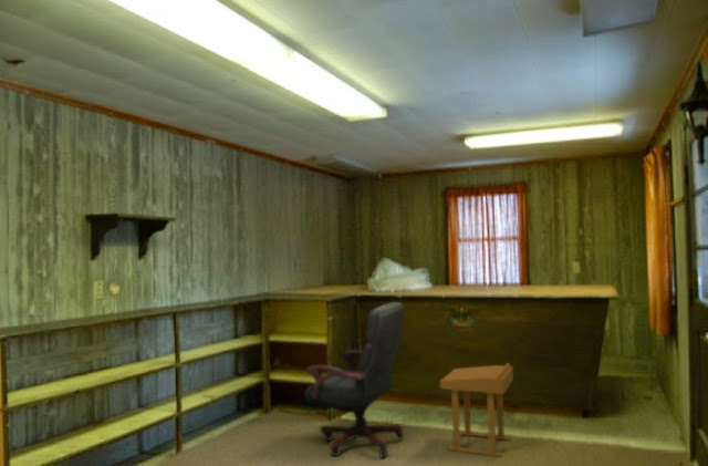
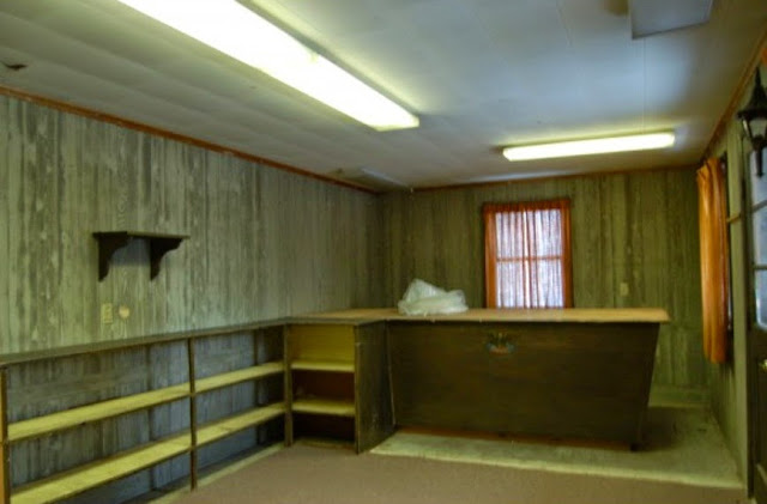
- office chair [303,301,405,459]
- side table [439,362,514,458]
